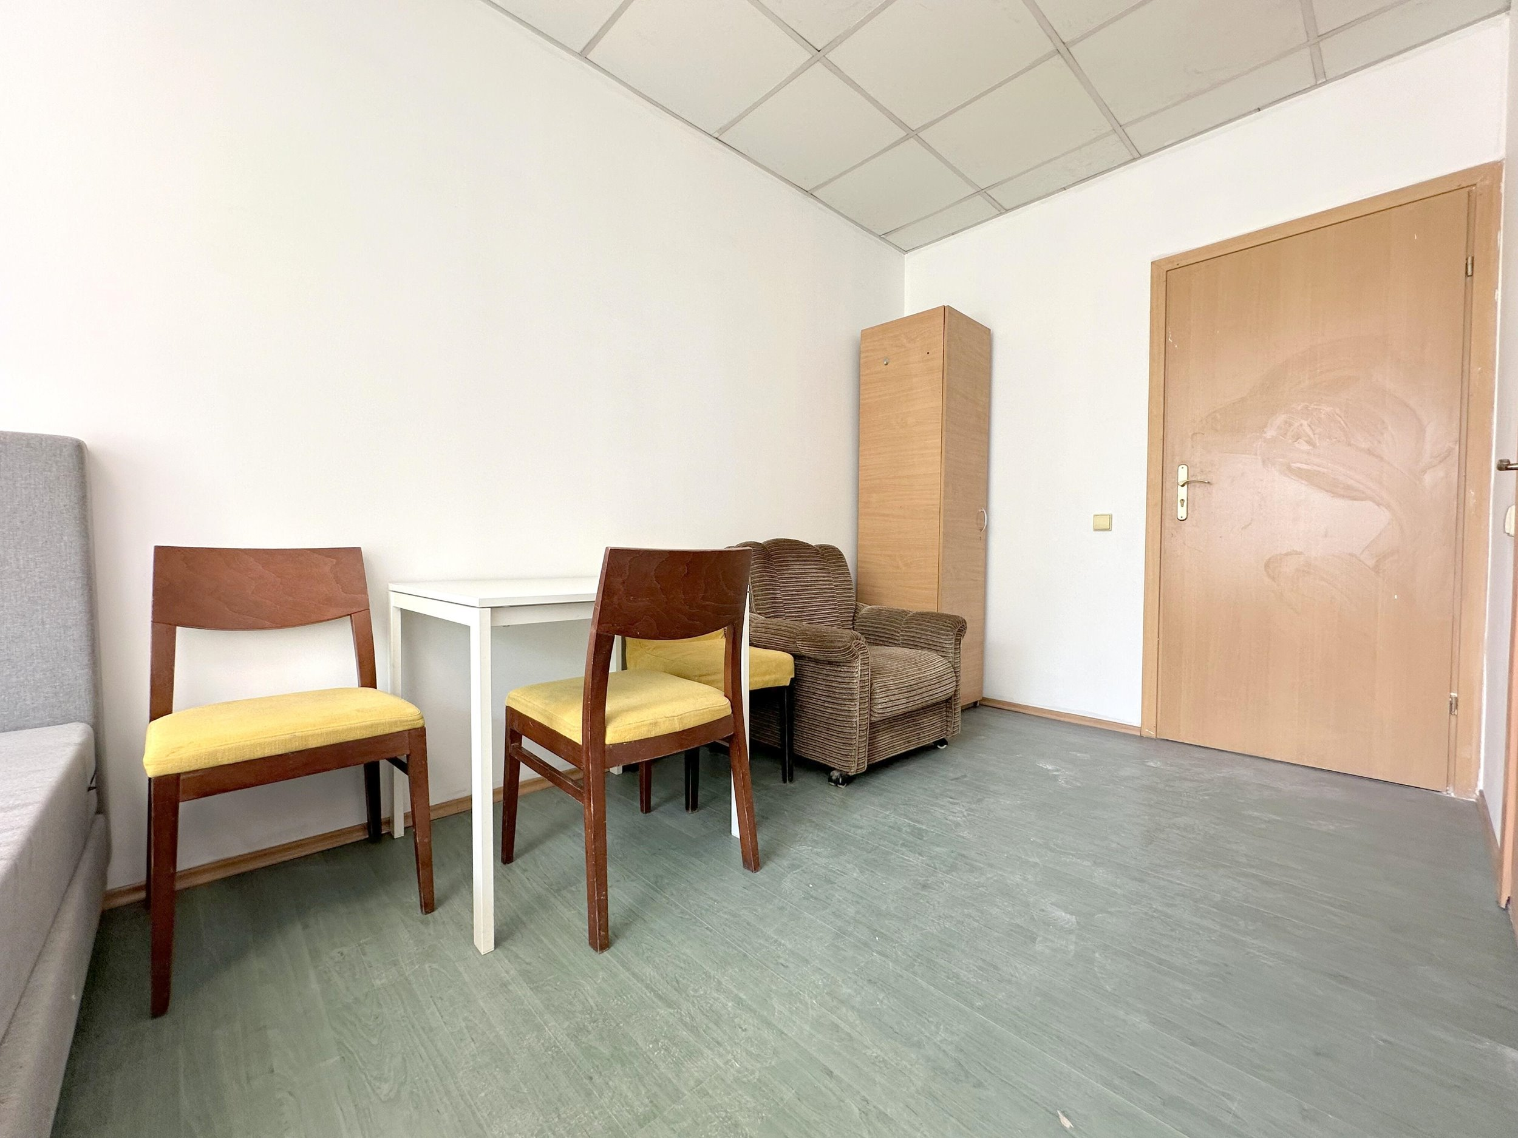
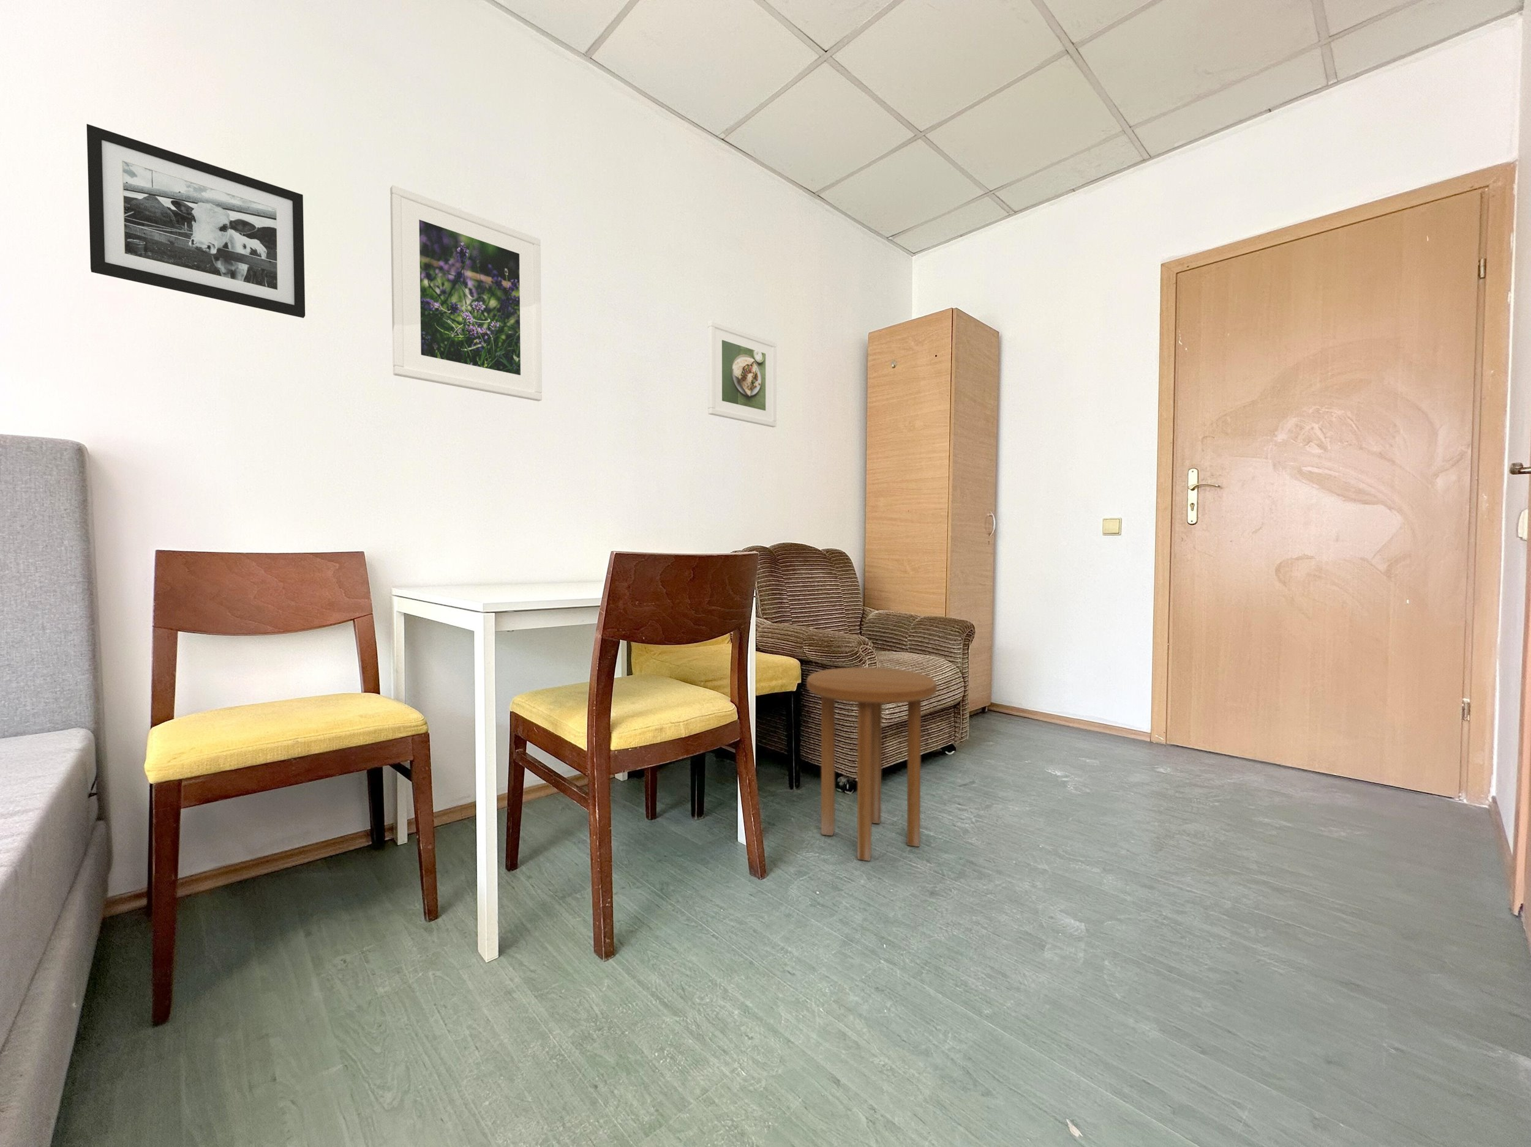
+ picture frame [86,124,305,319]
+ side table [806,666,938,861]
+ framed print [708,320,778,428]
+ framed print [389,184,542,402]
